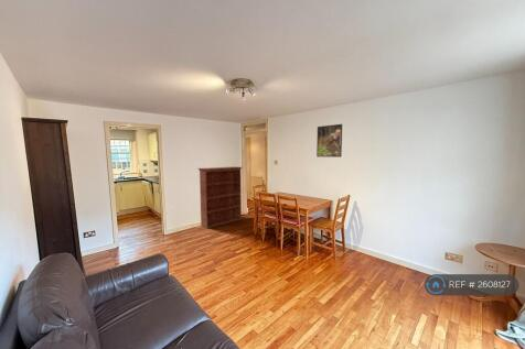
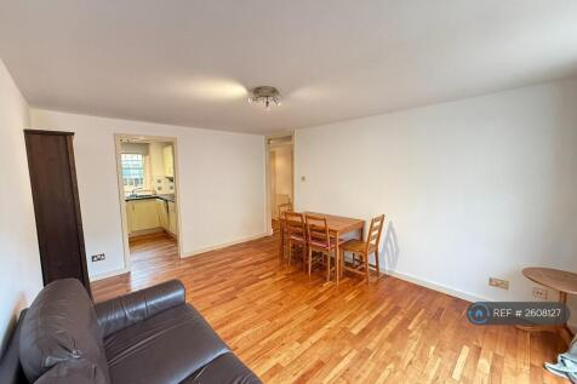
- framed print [315,123,343,159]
- bookcase [197,165,243,229]
